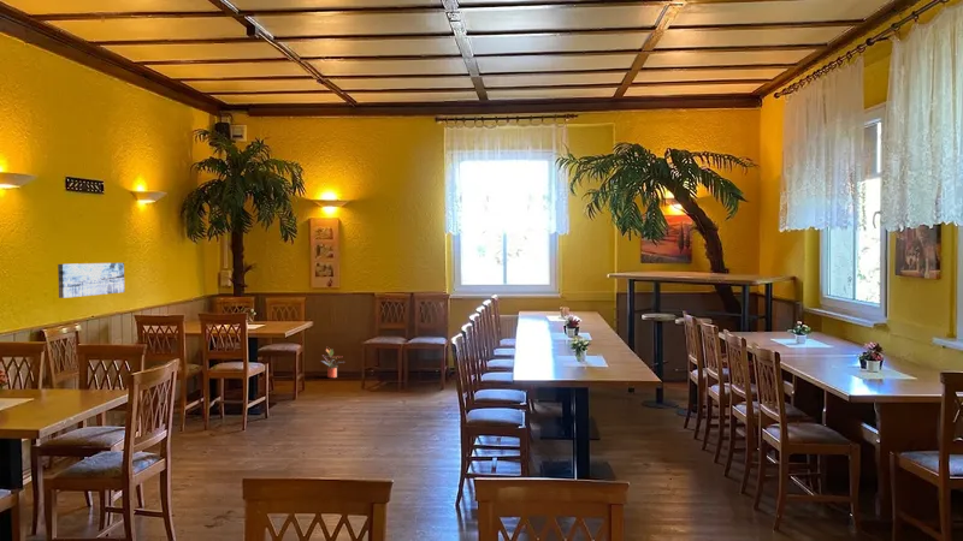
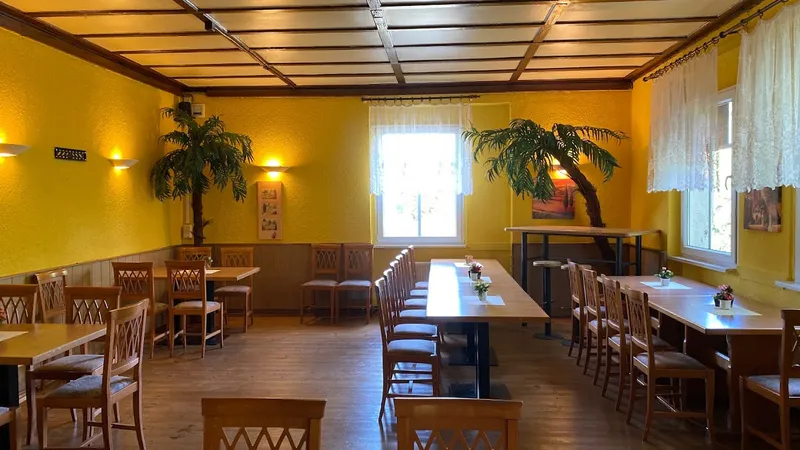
- potted plant [319,347,347,379]
- wall art [57,262,125,299]
